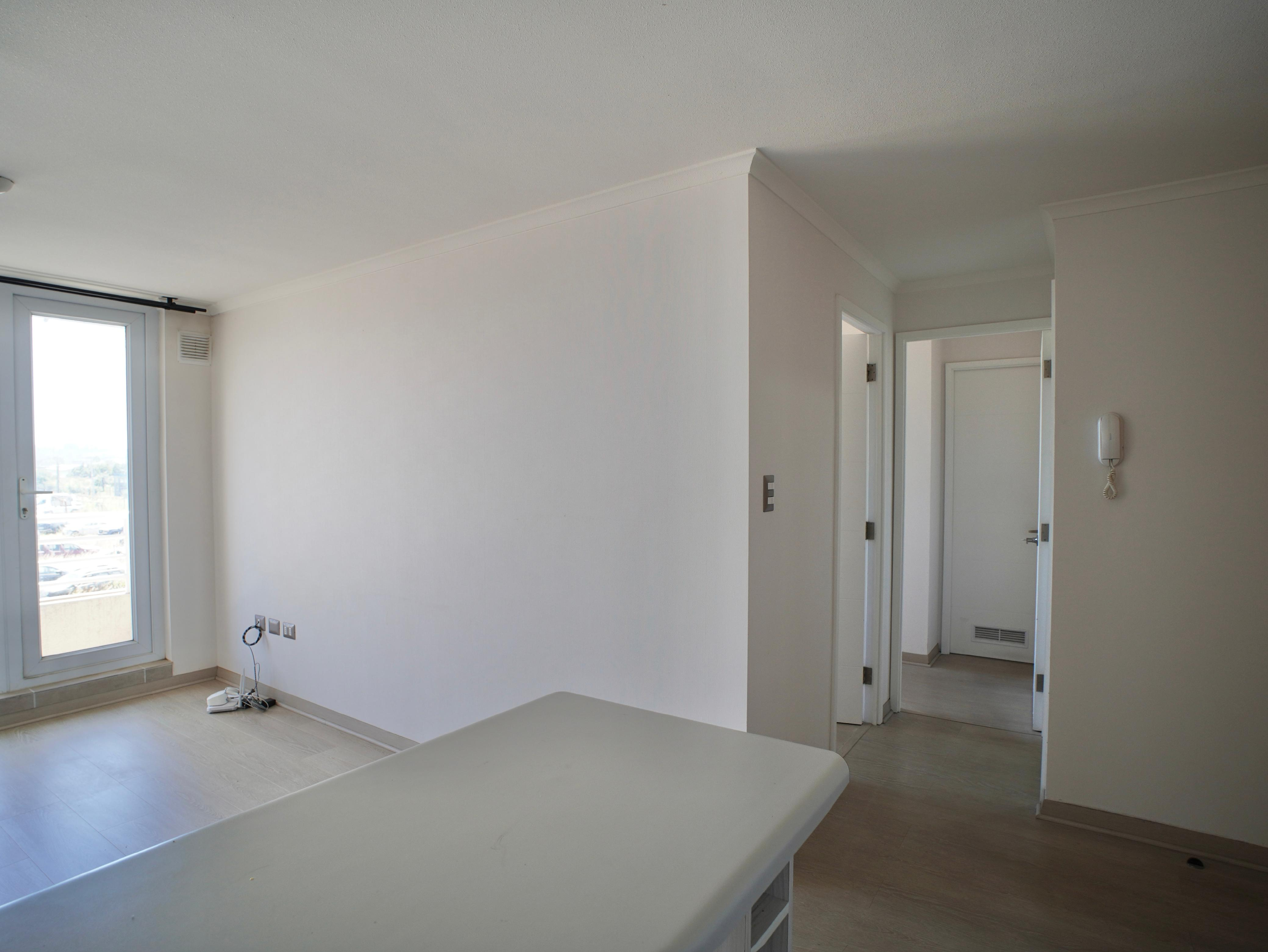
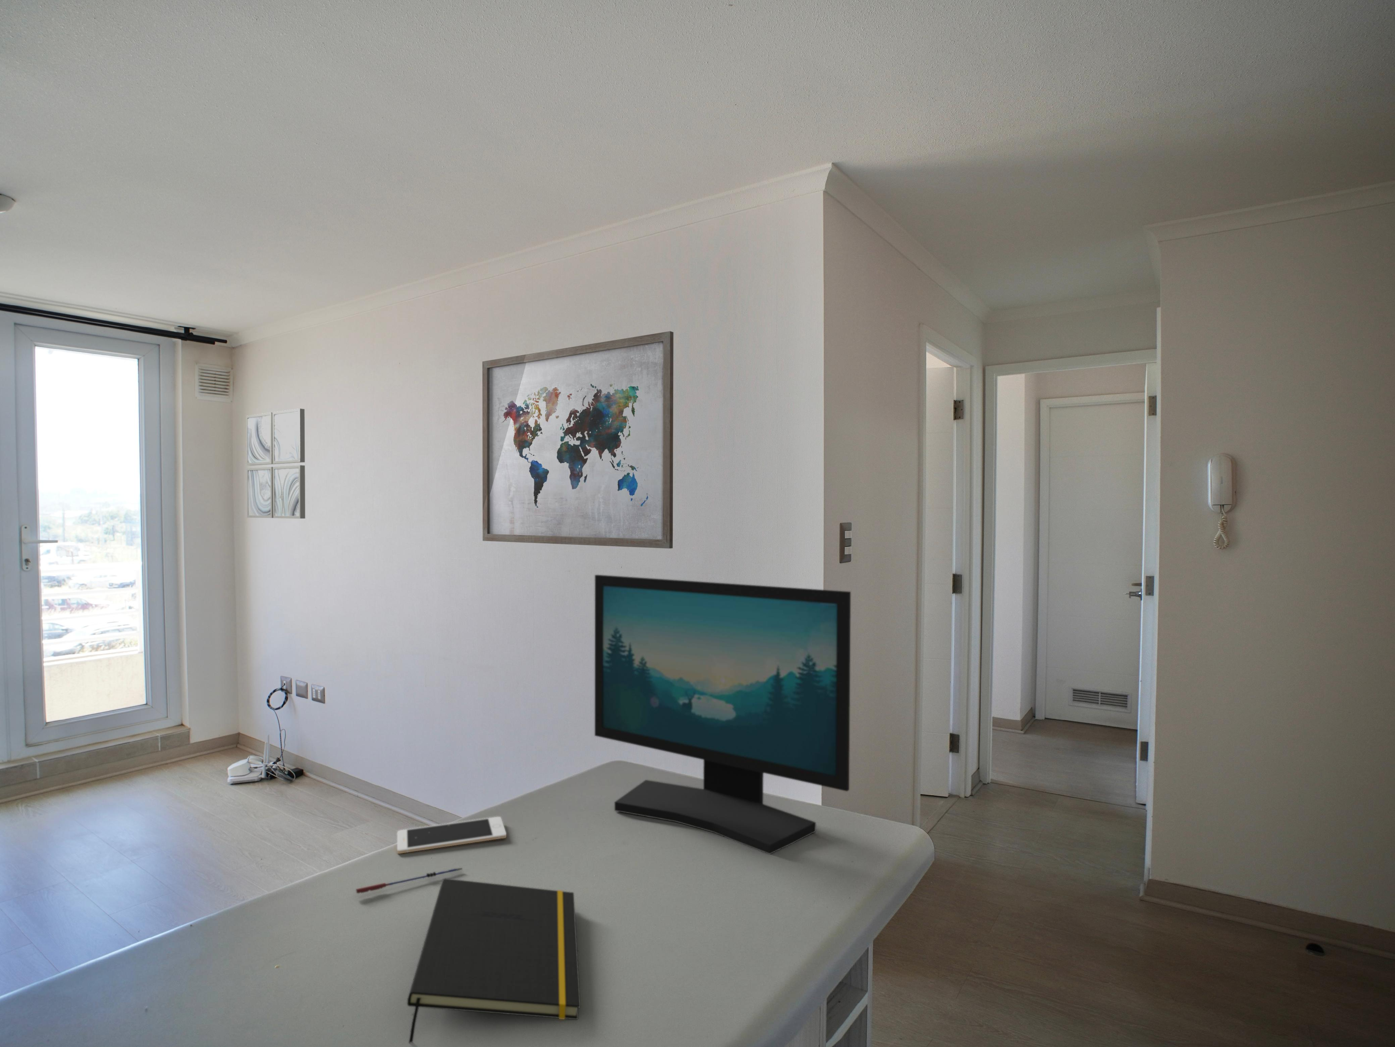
+ wall art [246,408,306,519]
+ wall art [482,331,673,549]
+ cell phone [397,816,507,853]
+ notepad [407,878,581,1044]
+ pen [355,868,463,894]
+ computer monitor [594,574,852,855]
